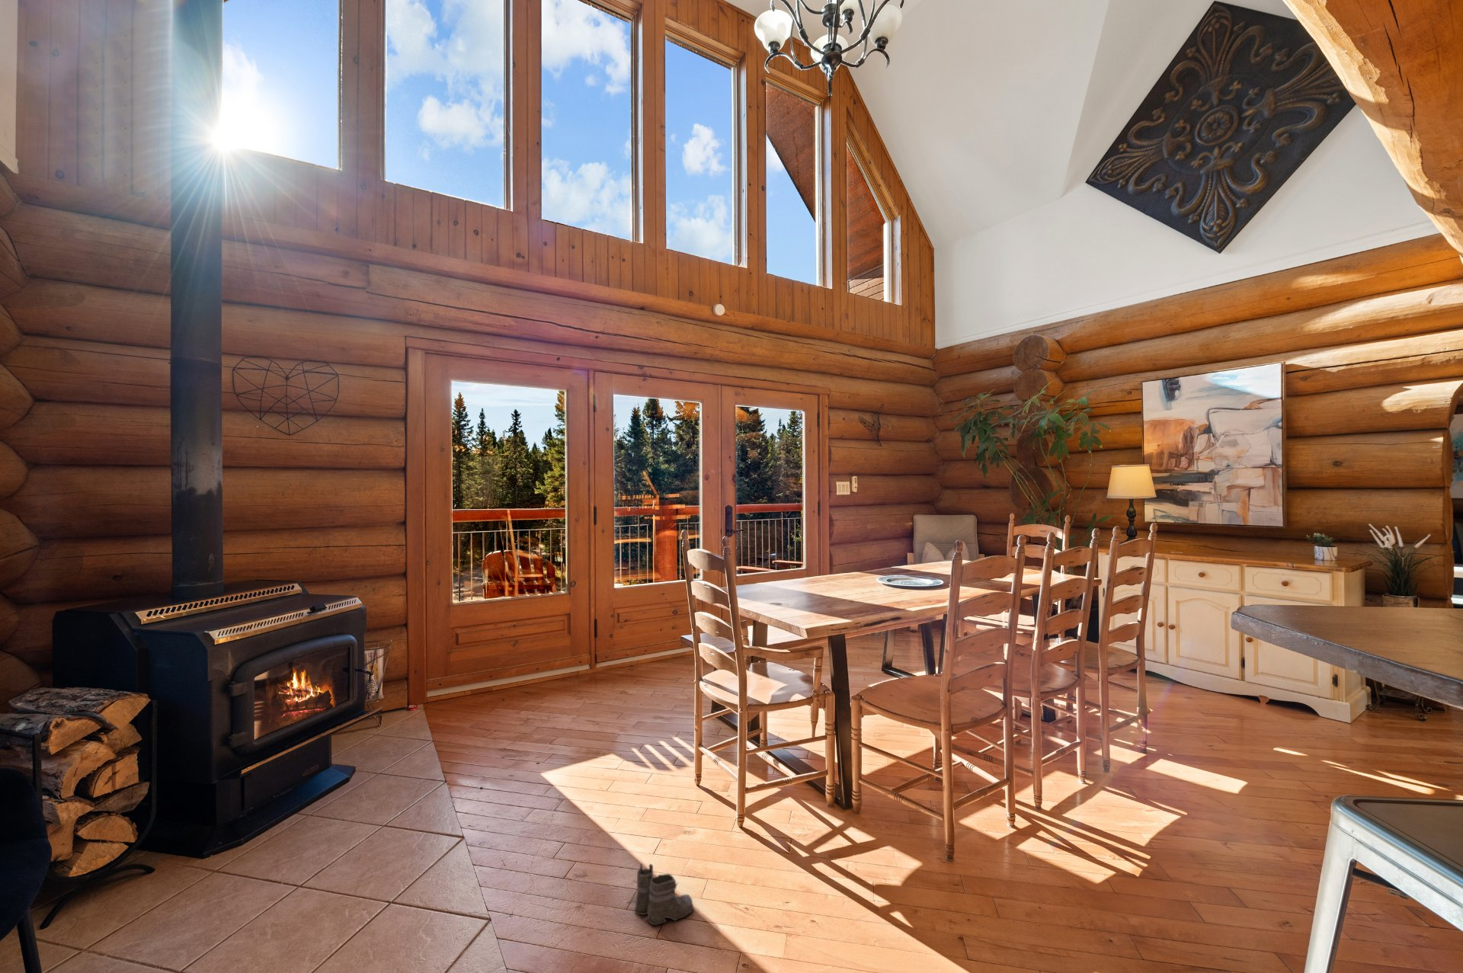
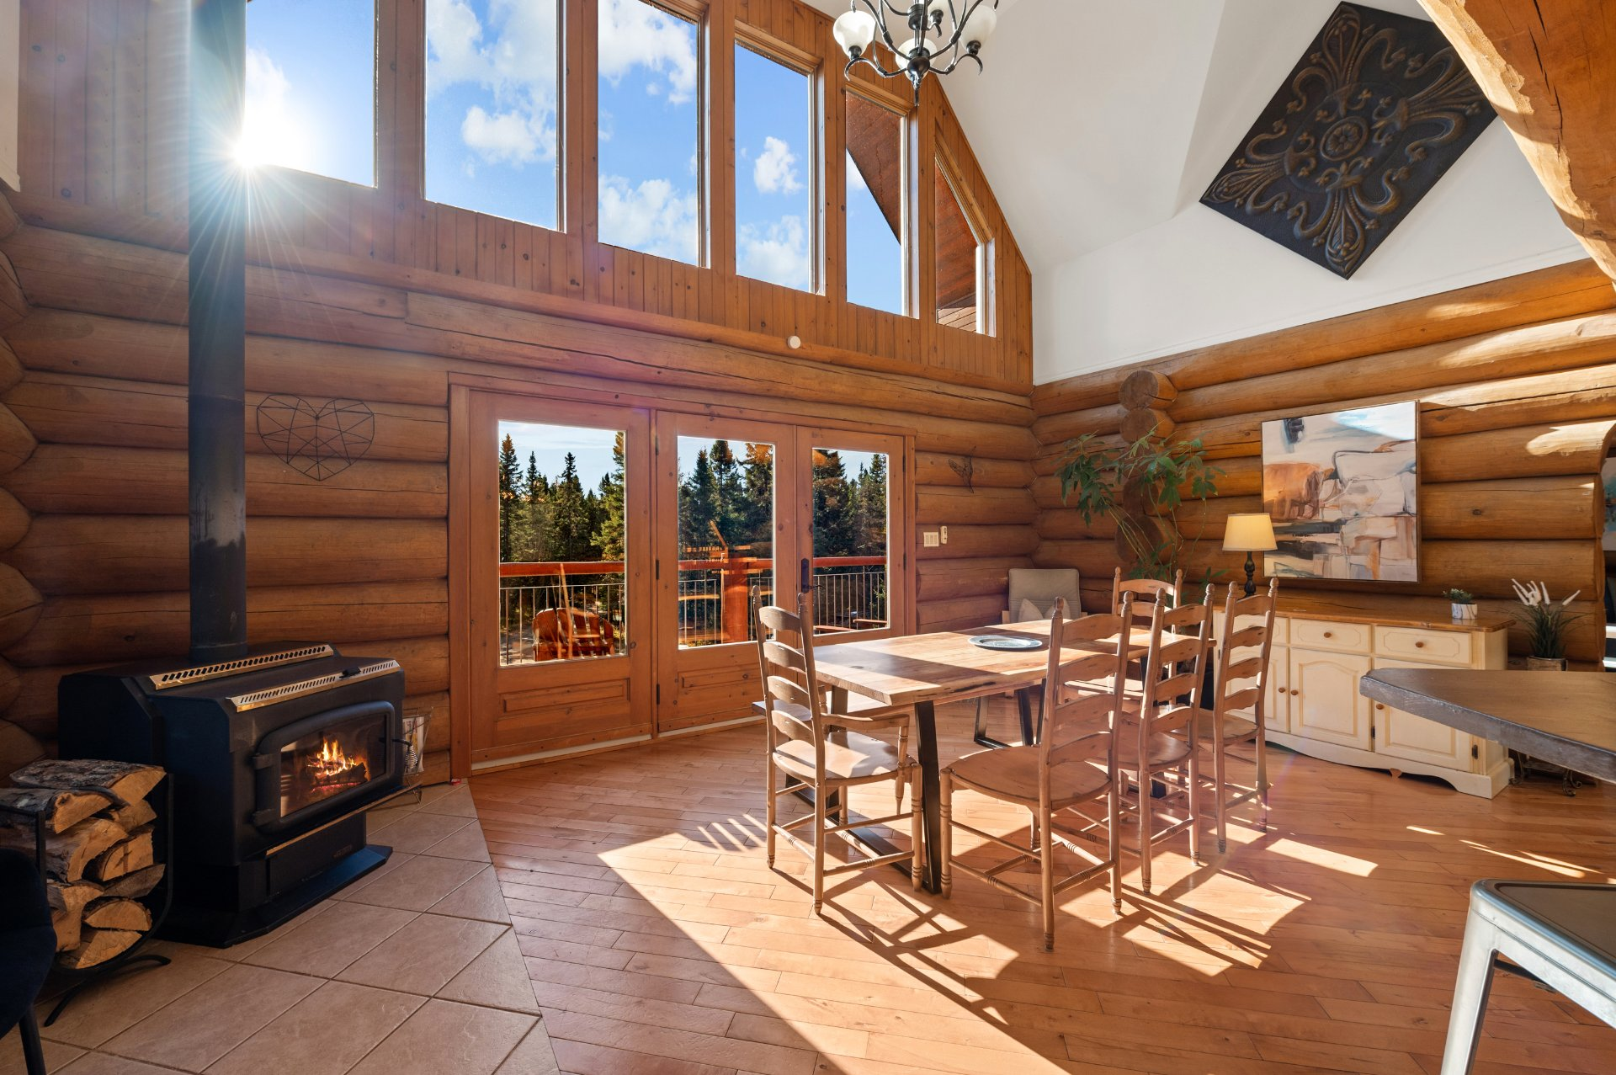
- boots [628,862,694,931]
